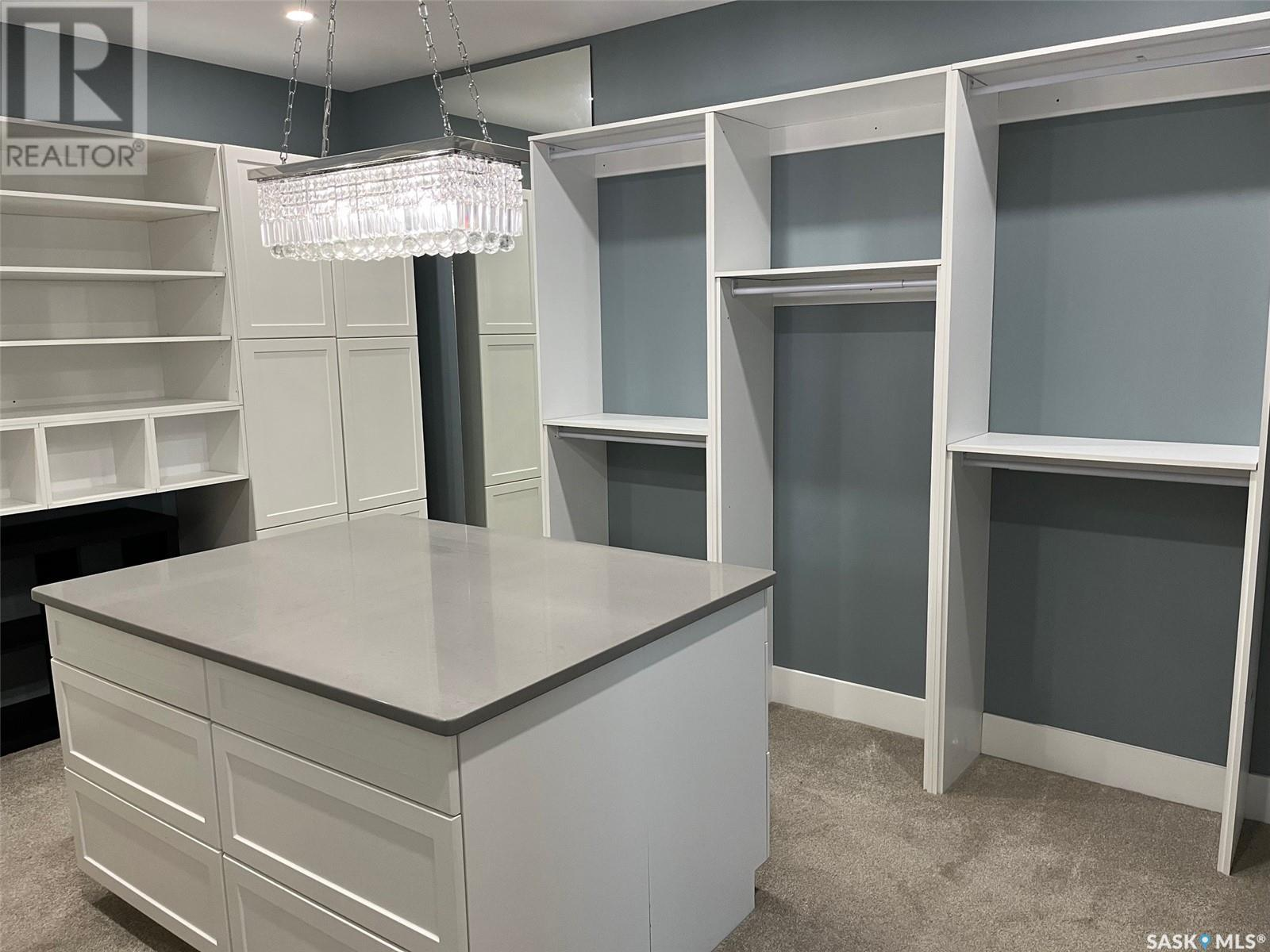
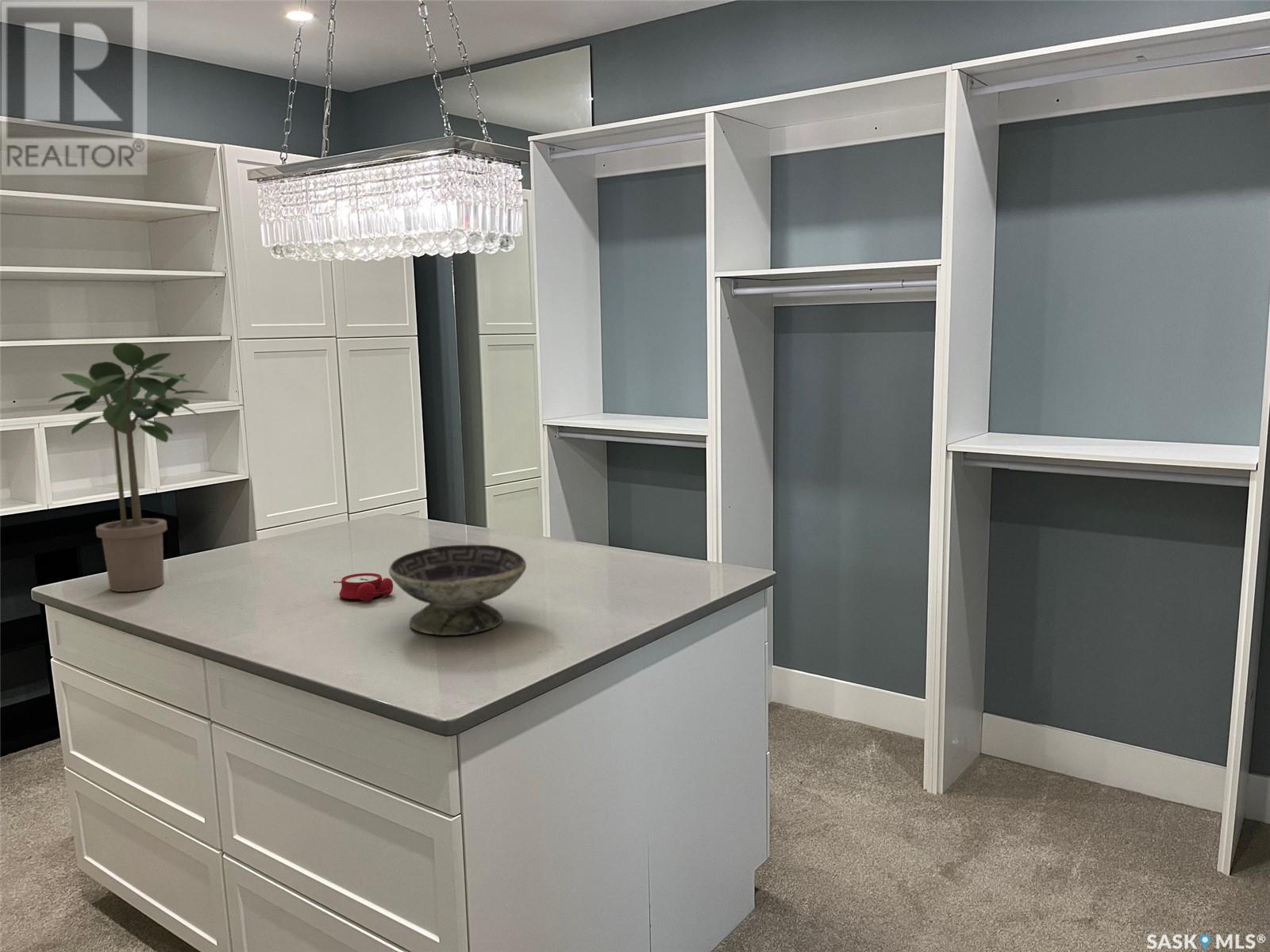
+ alarm clock [333,572,394,602]
+ potted plant [48,342,210,593]
+ decorative bowl [388,544,527,636]
